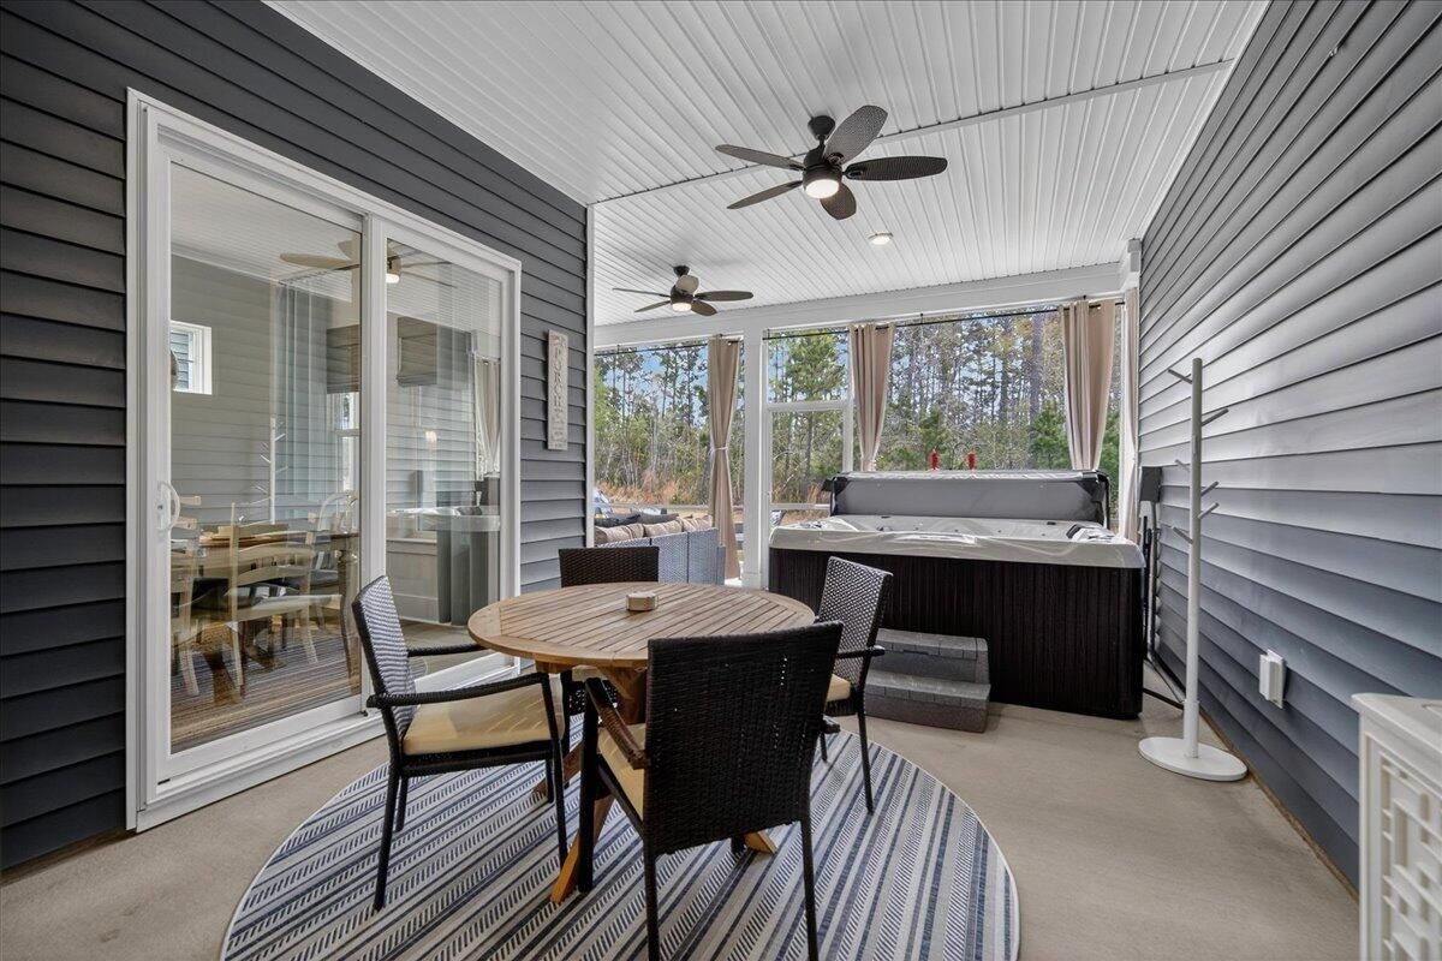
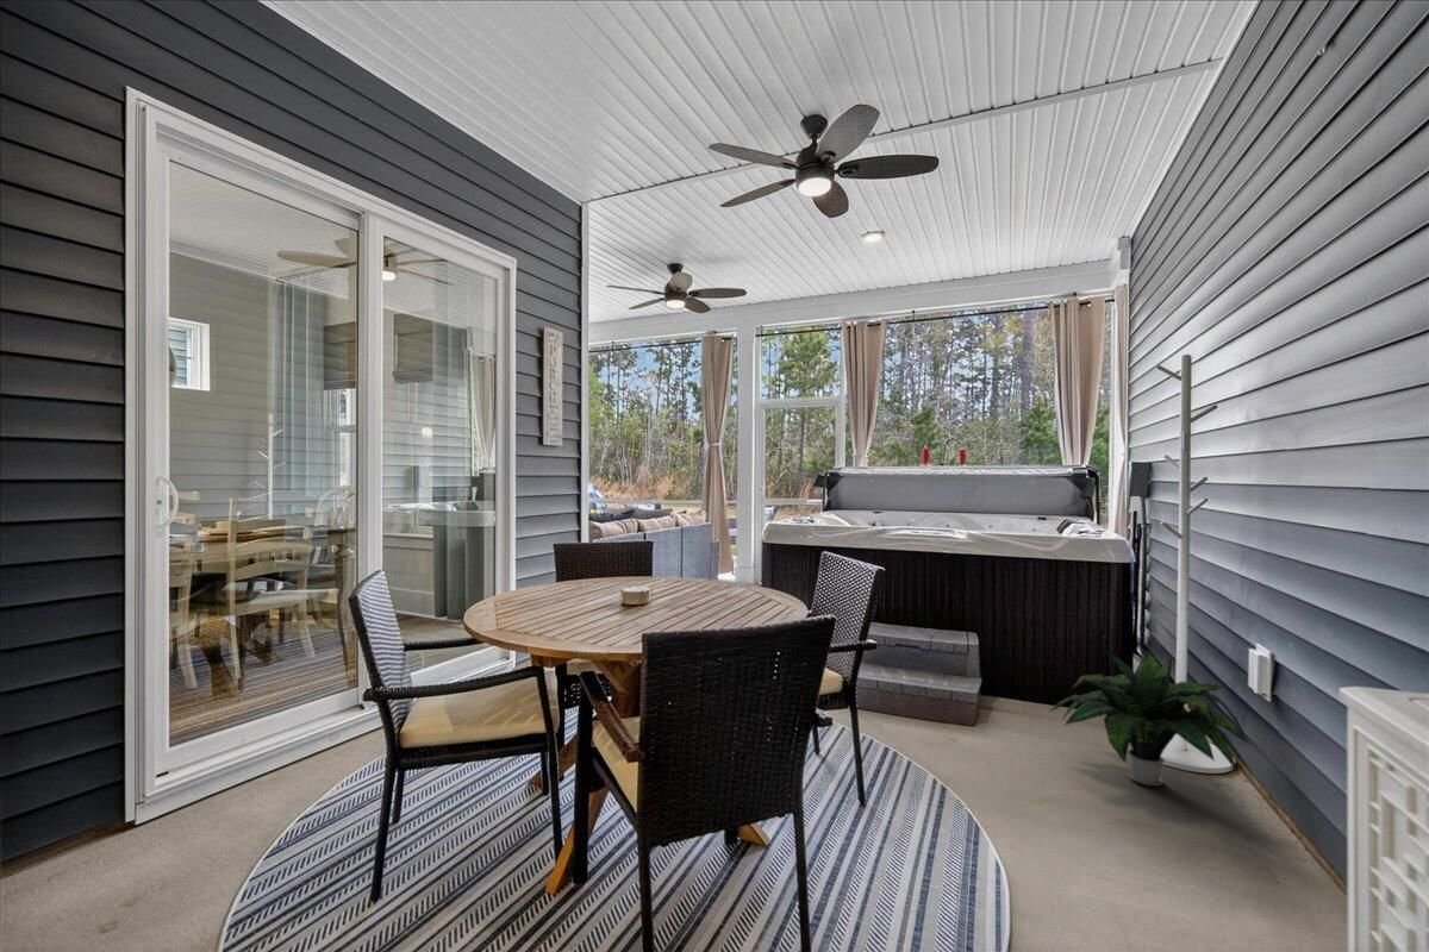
+ potted plant [1047,647,1254,787]
